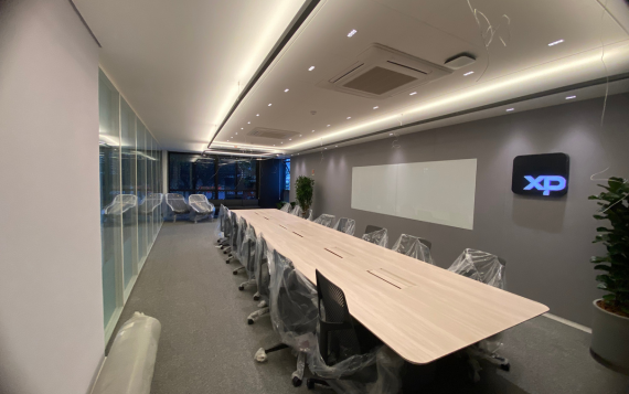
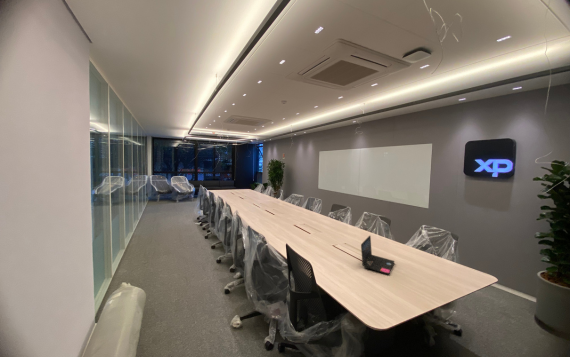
+ laptop [360,235,396,275]
